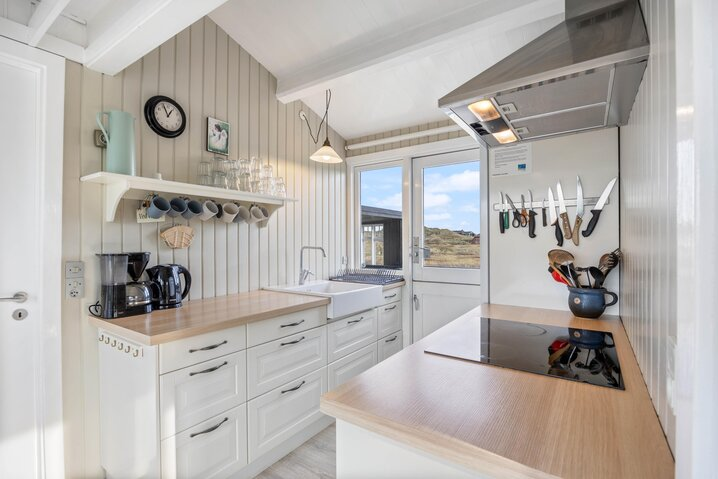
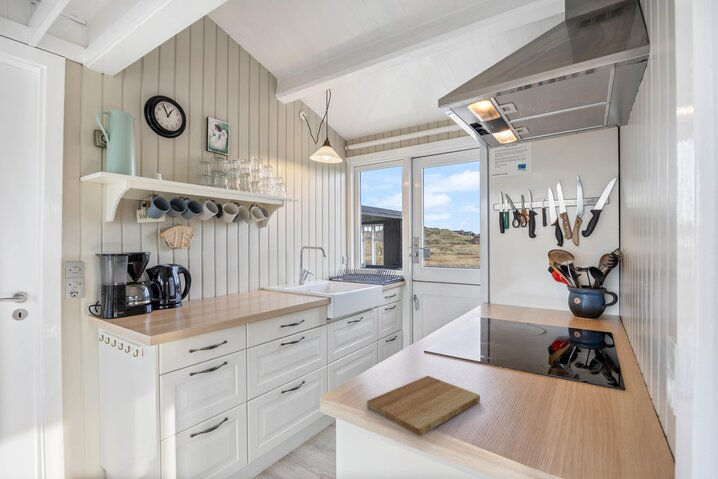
+ cutting board [366,375,481,436]
